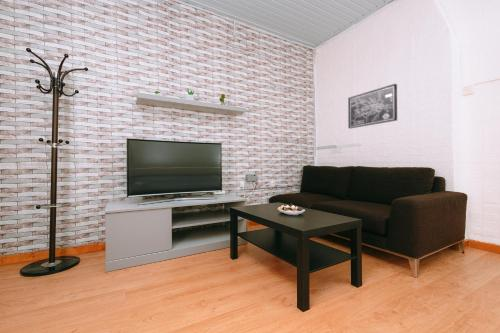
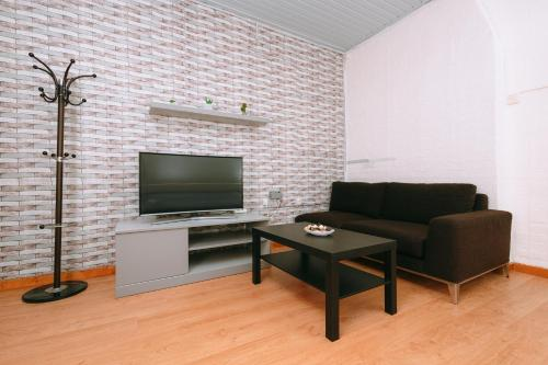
- wall art [347,83,398,129]
